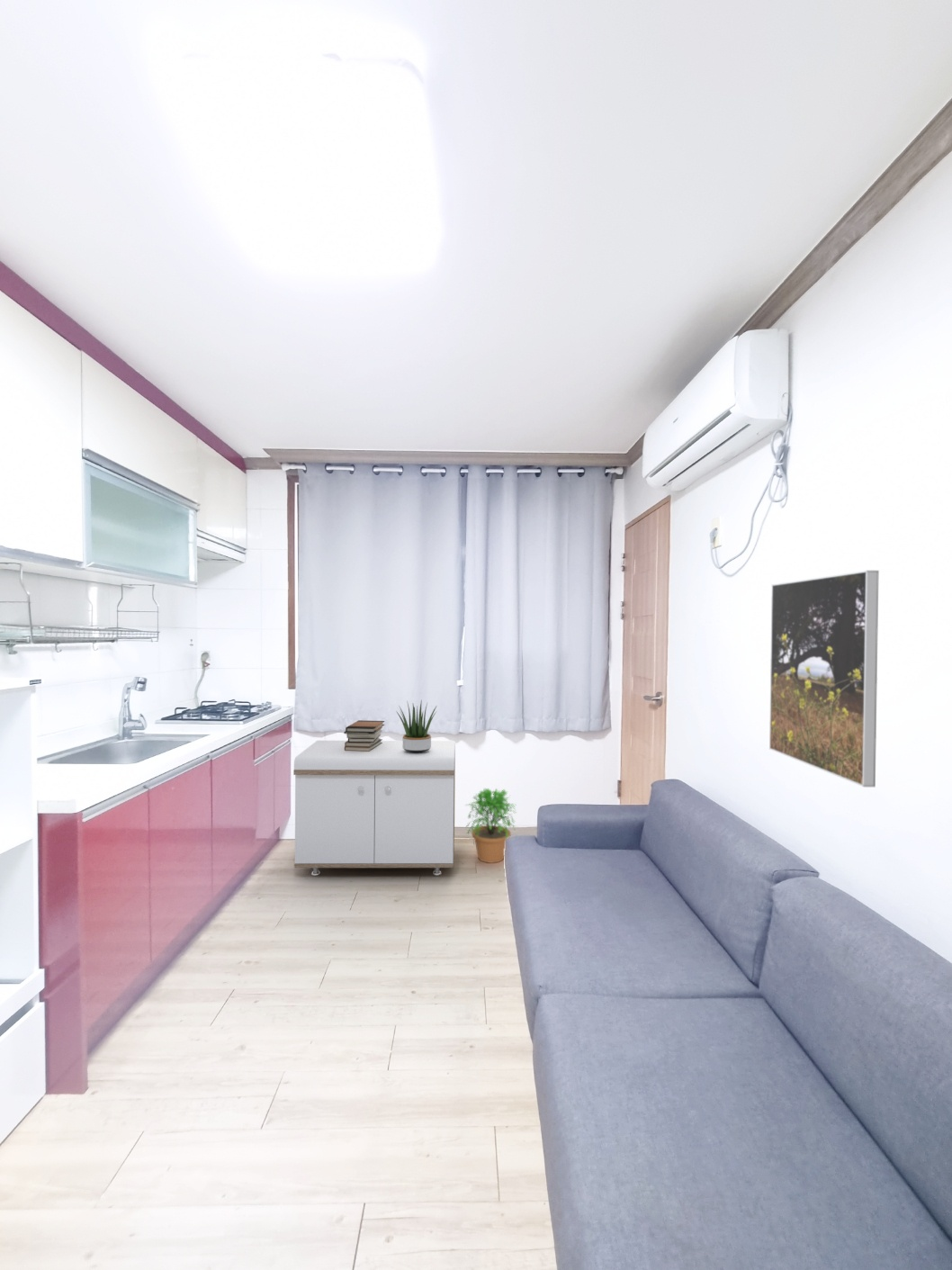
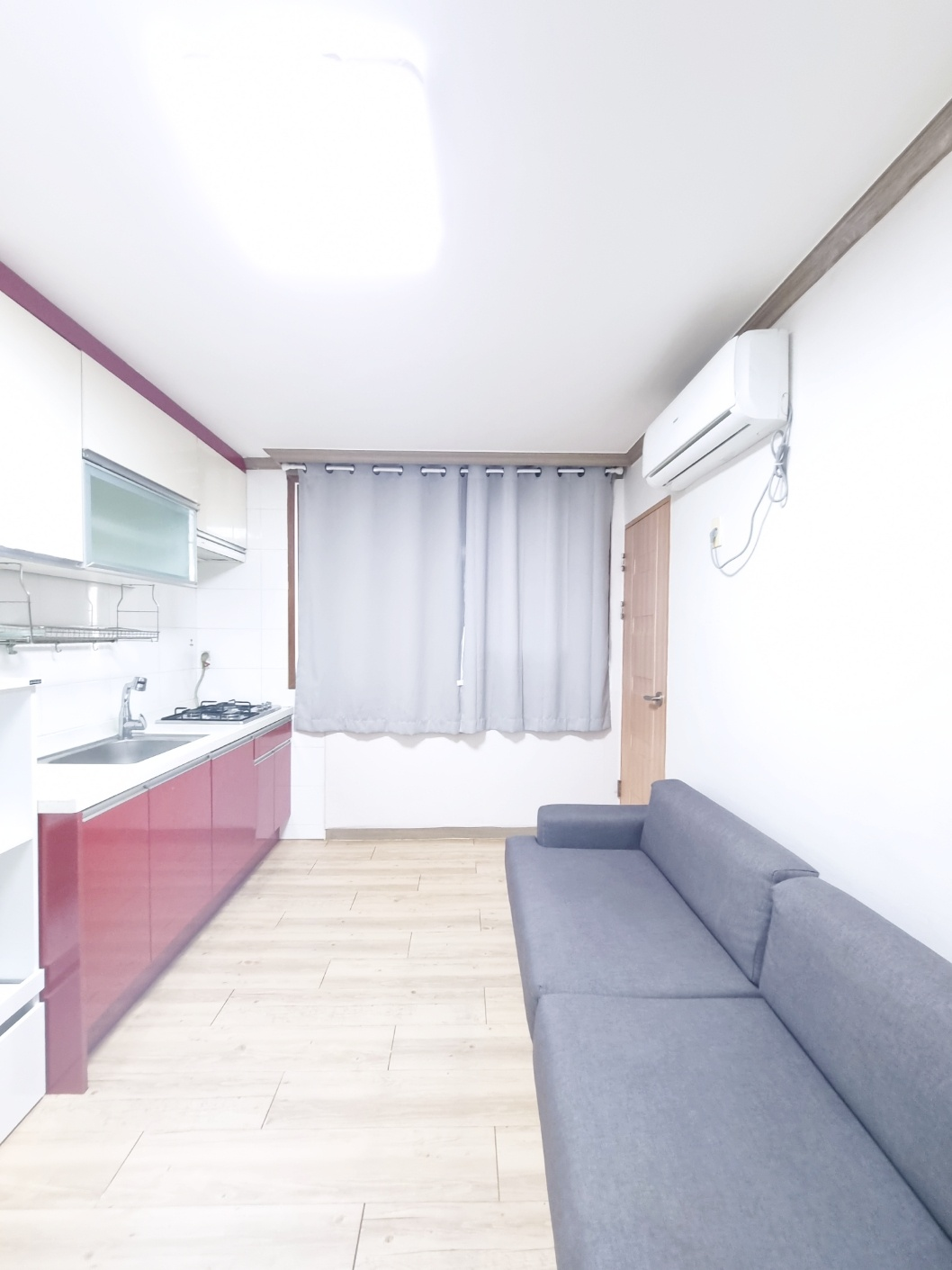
- potted plant [463,788,518,864]
- potted plant [395,699,437,752]
- storage bench [292,740,456,877]
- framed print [768,570,880,788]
- book stack [343,719,385,752]
